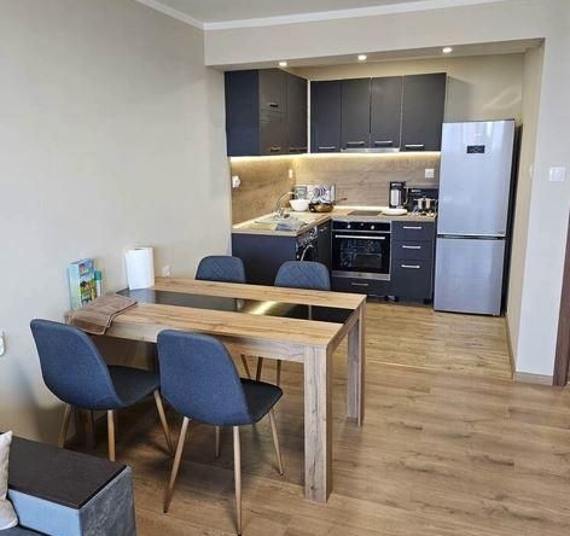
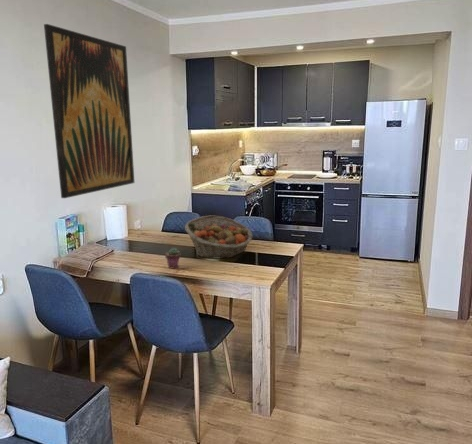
+ wall art [43,23,135,199]
+ potted succulent [164,247,182,269]
+ fruit basket [184,215,253,260]
